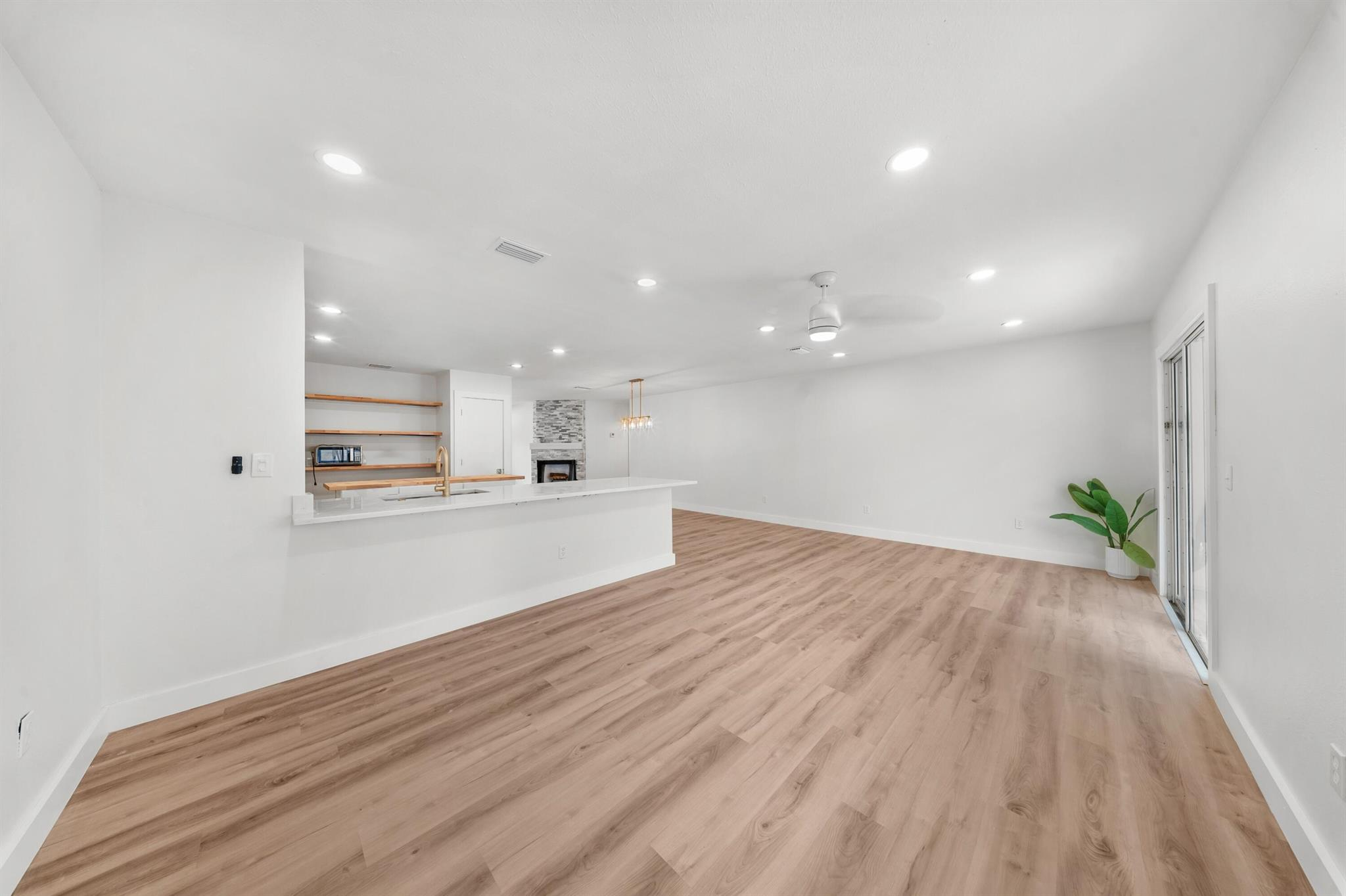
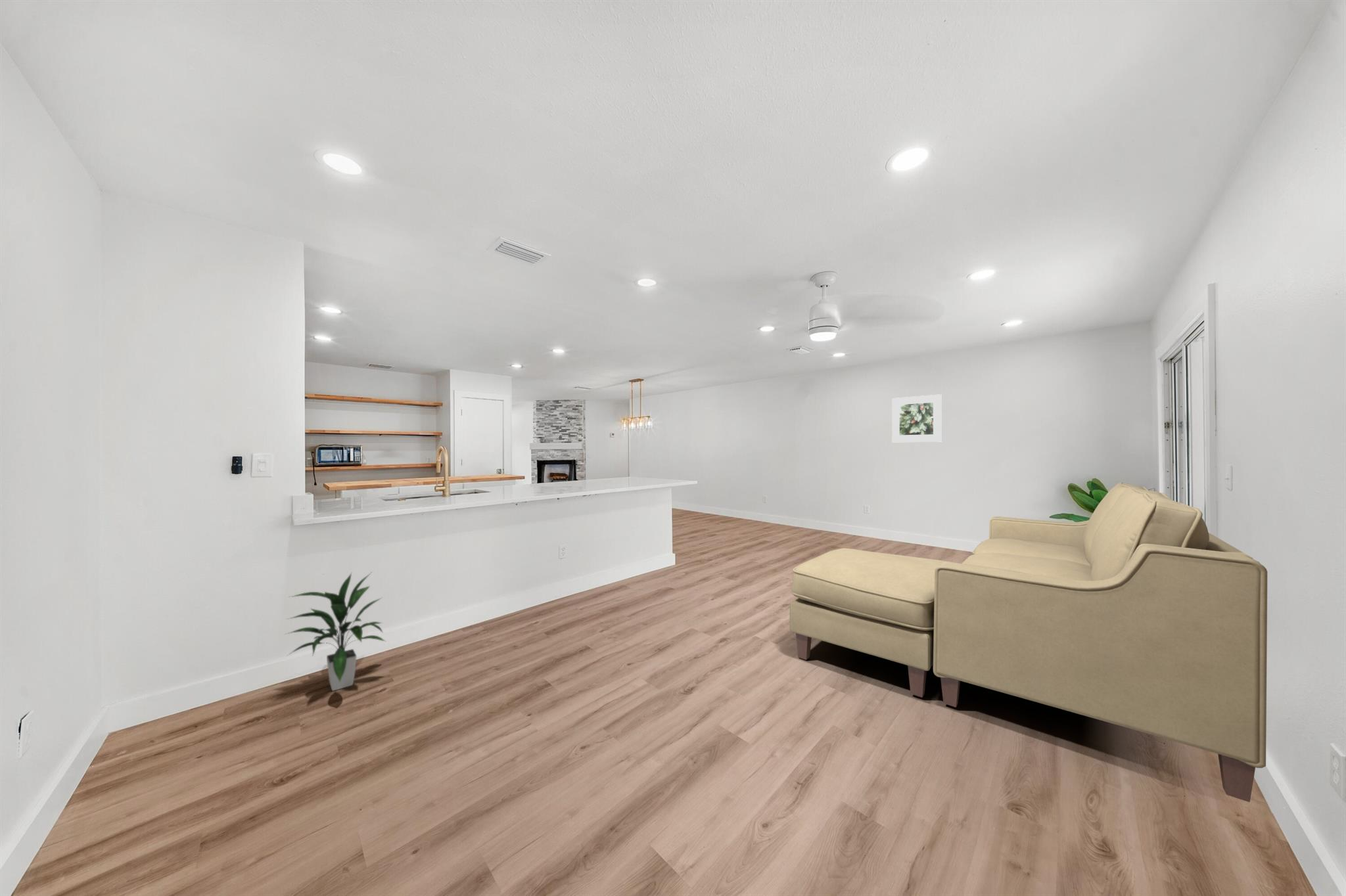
+ indoor plant [284,572,386,692]
+ sofa [789,482,1268,803]
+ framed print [891,393,942,443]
